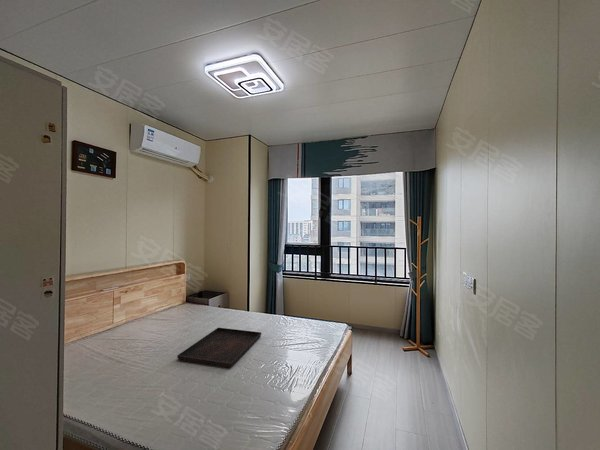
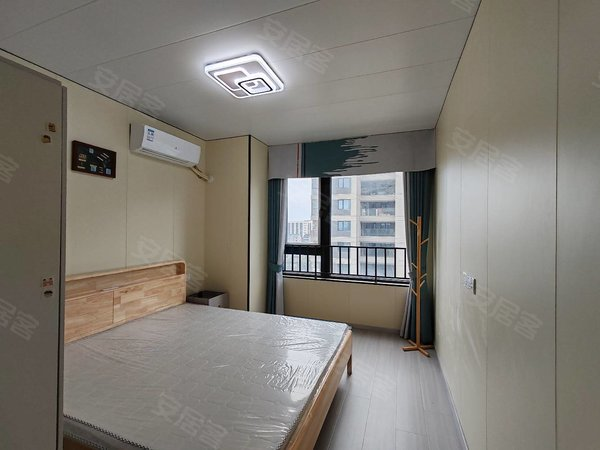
- serving tray [176,327,262,369]
